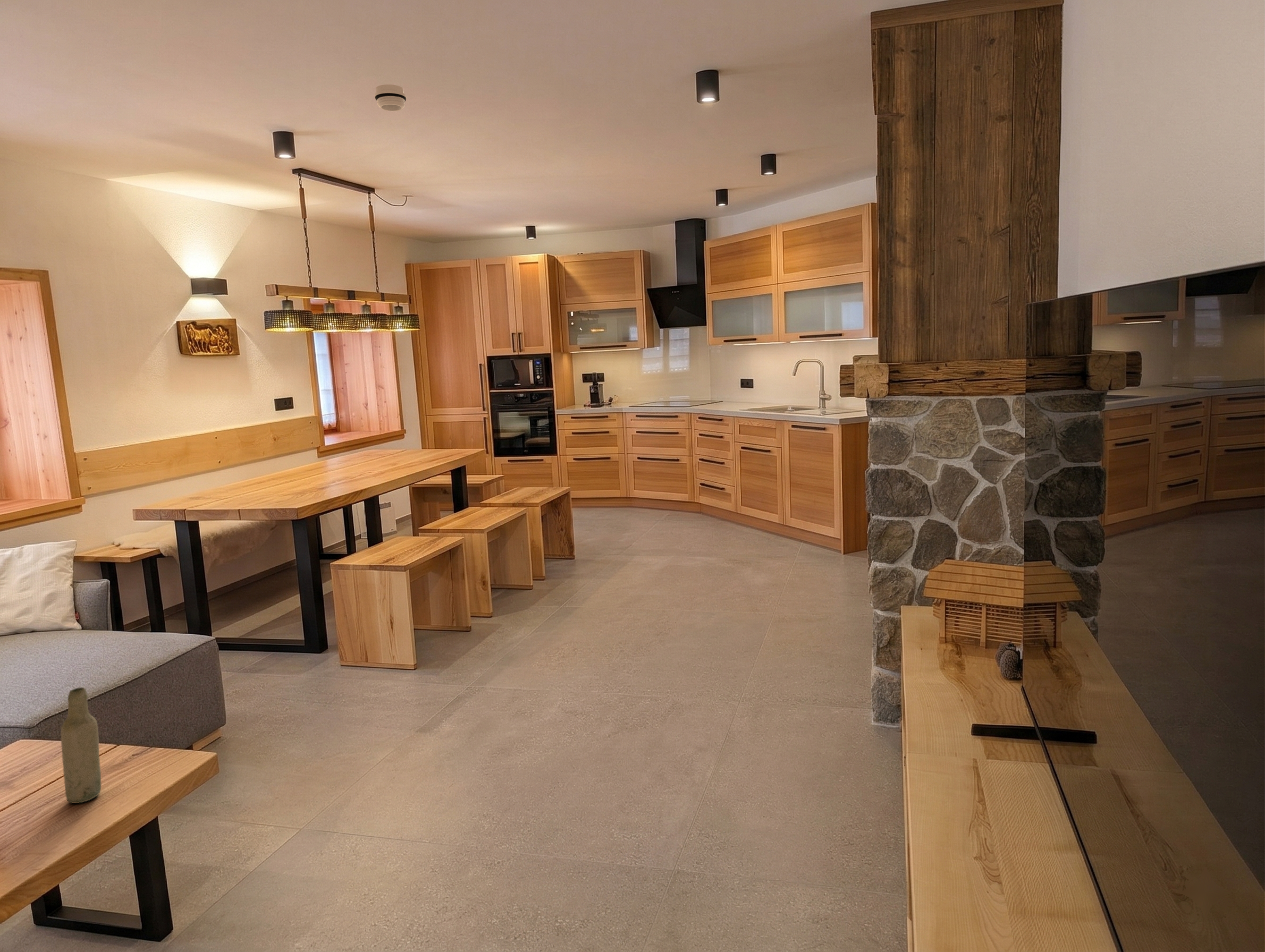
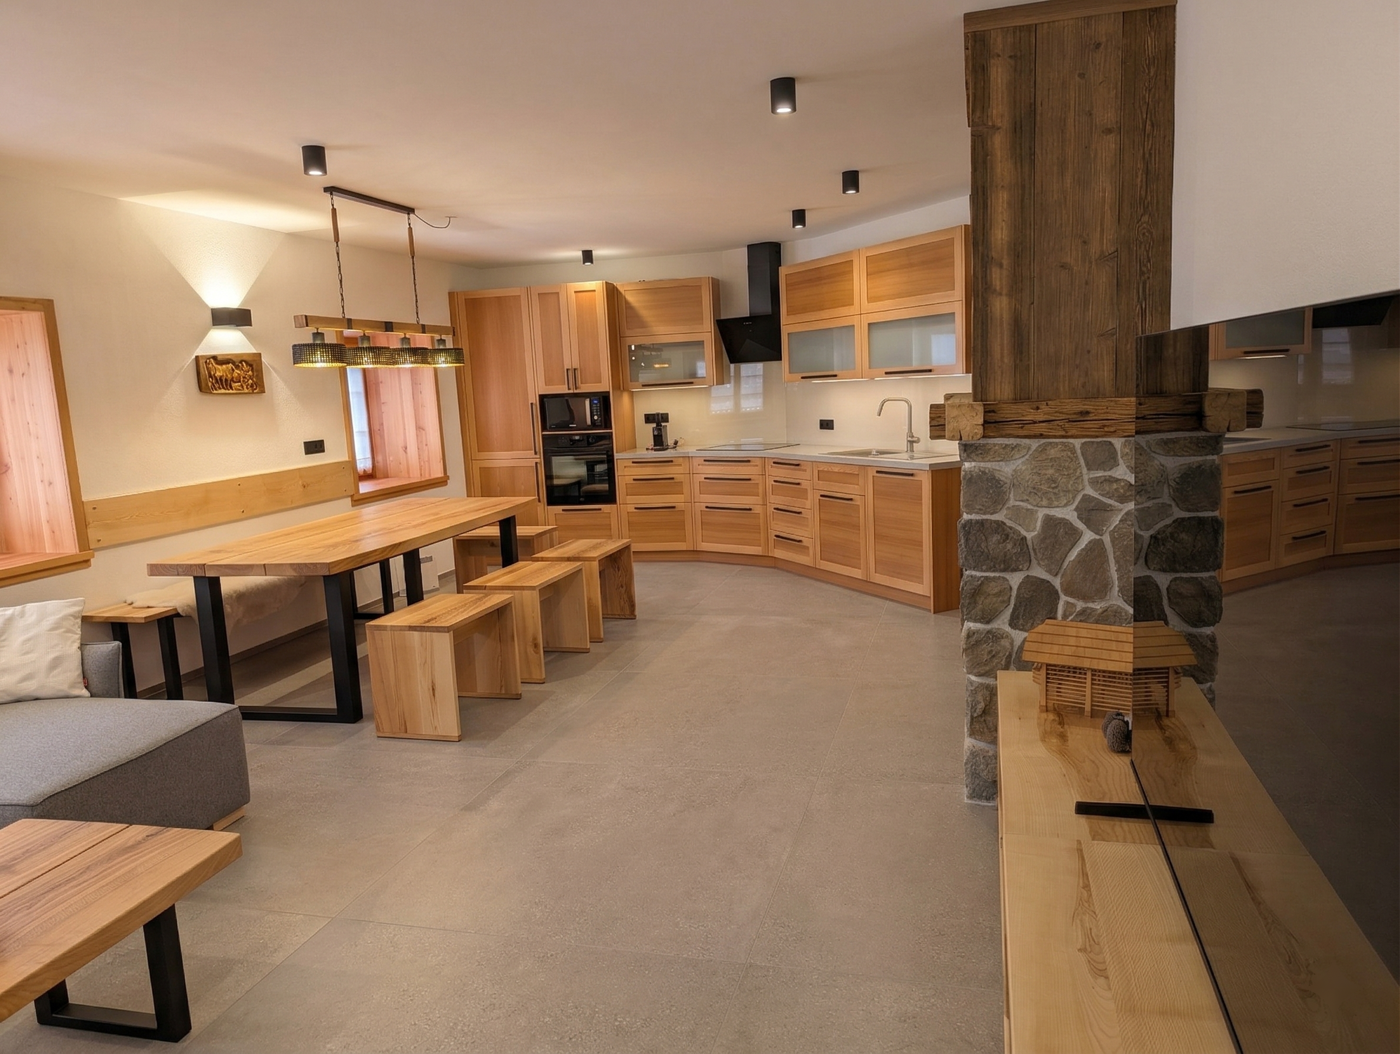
- smoke detector [374,84,407,112]
- bottle [60,687,102,804]
